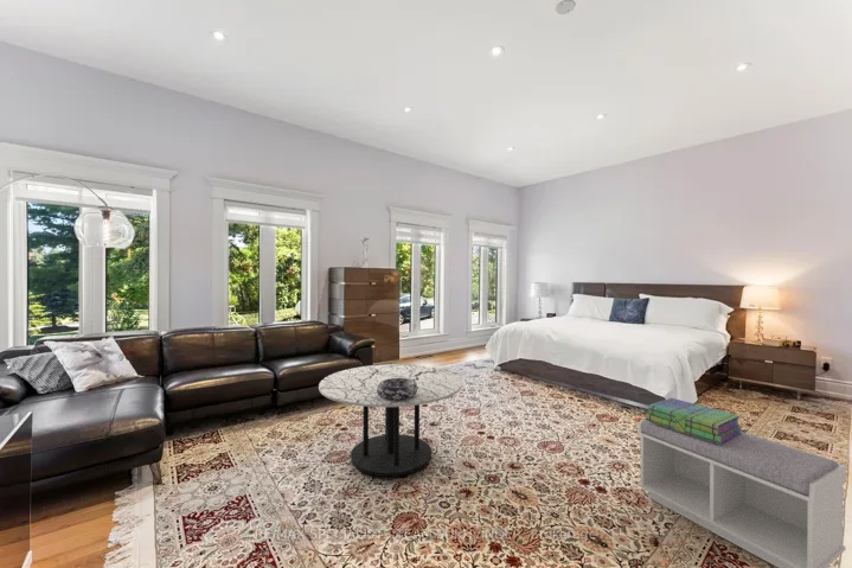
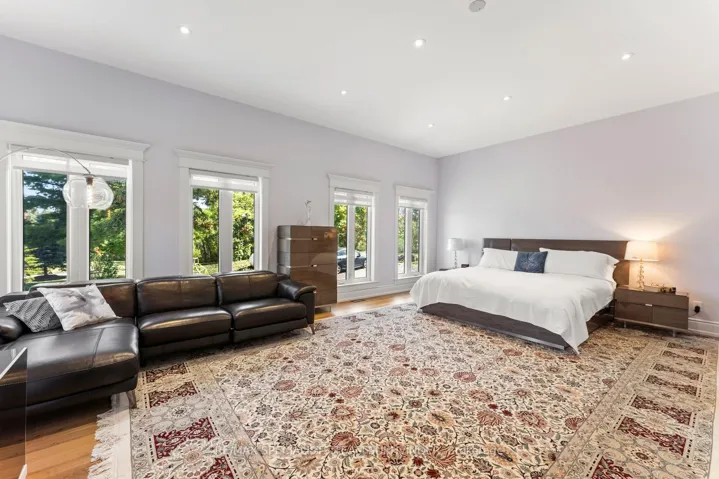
- coffee table [318,363,463,478]
- bench [636,419,847,568]
- stack of books [645,397,743,445]
- decorative bowl [377,378,417,401]
